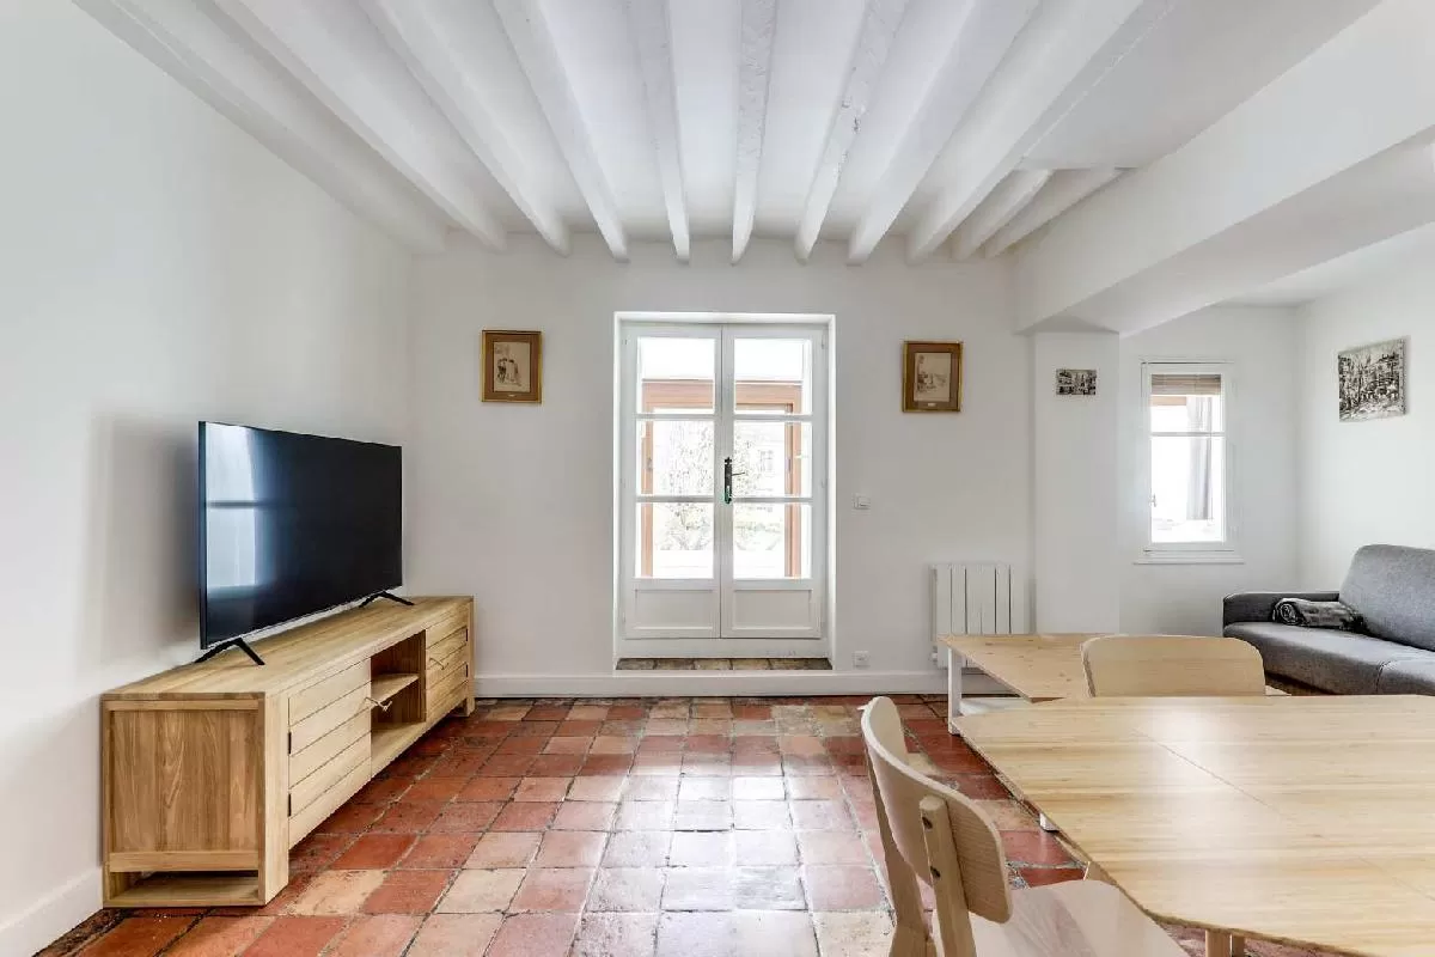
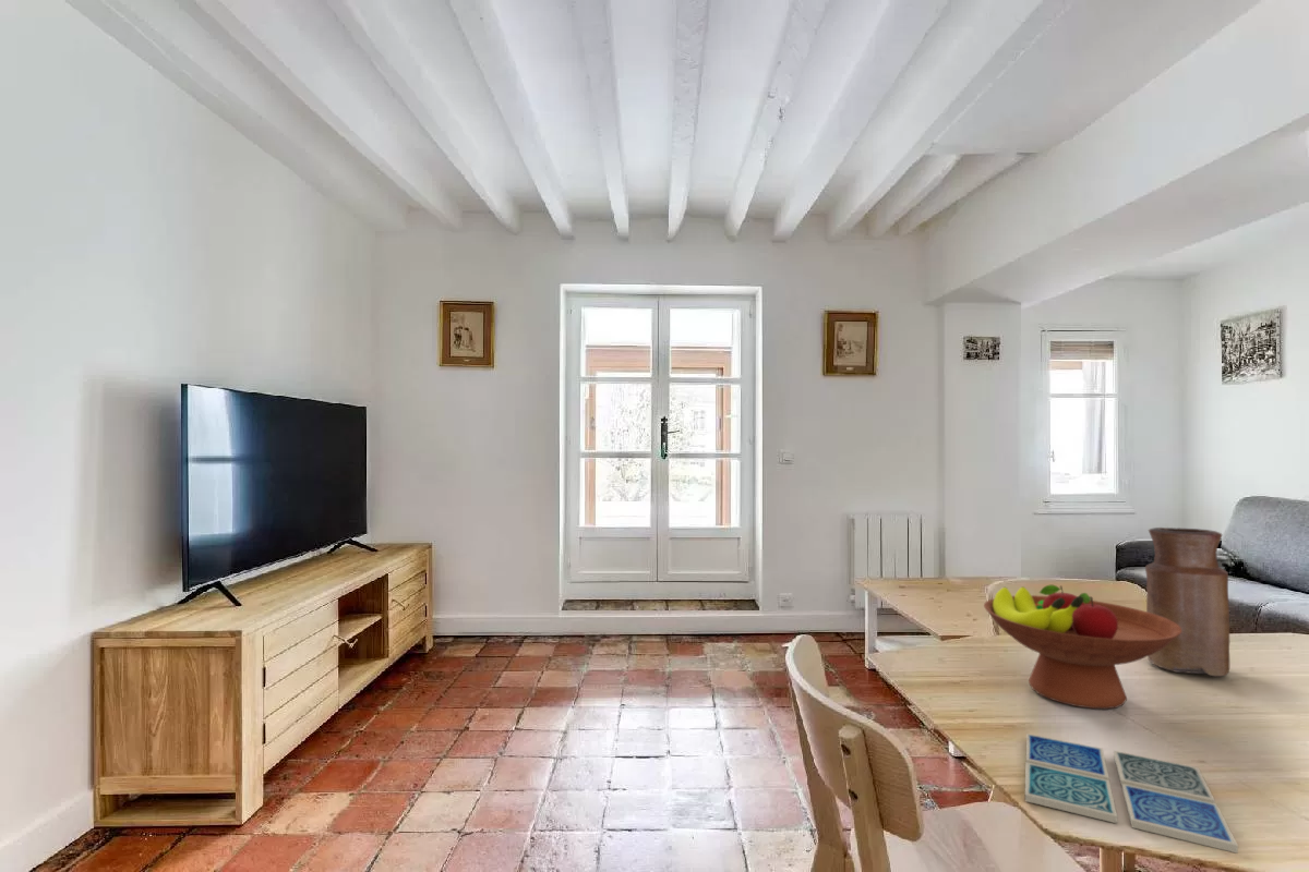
+ fruit bowl [983,584,1181,711]
+ drink coaster [1024,732,1239,855]
+ vase [1144,526,1230,677]
